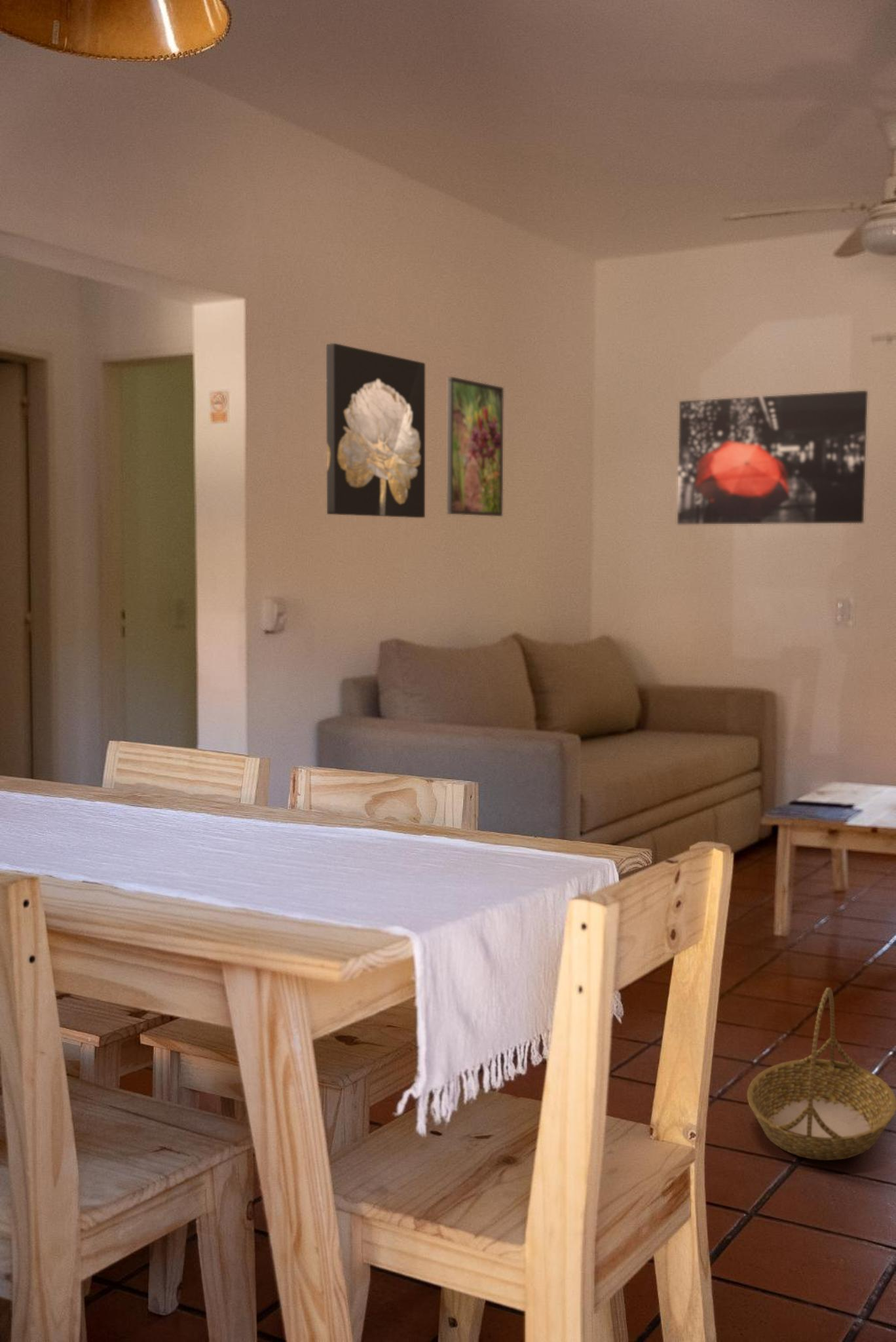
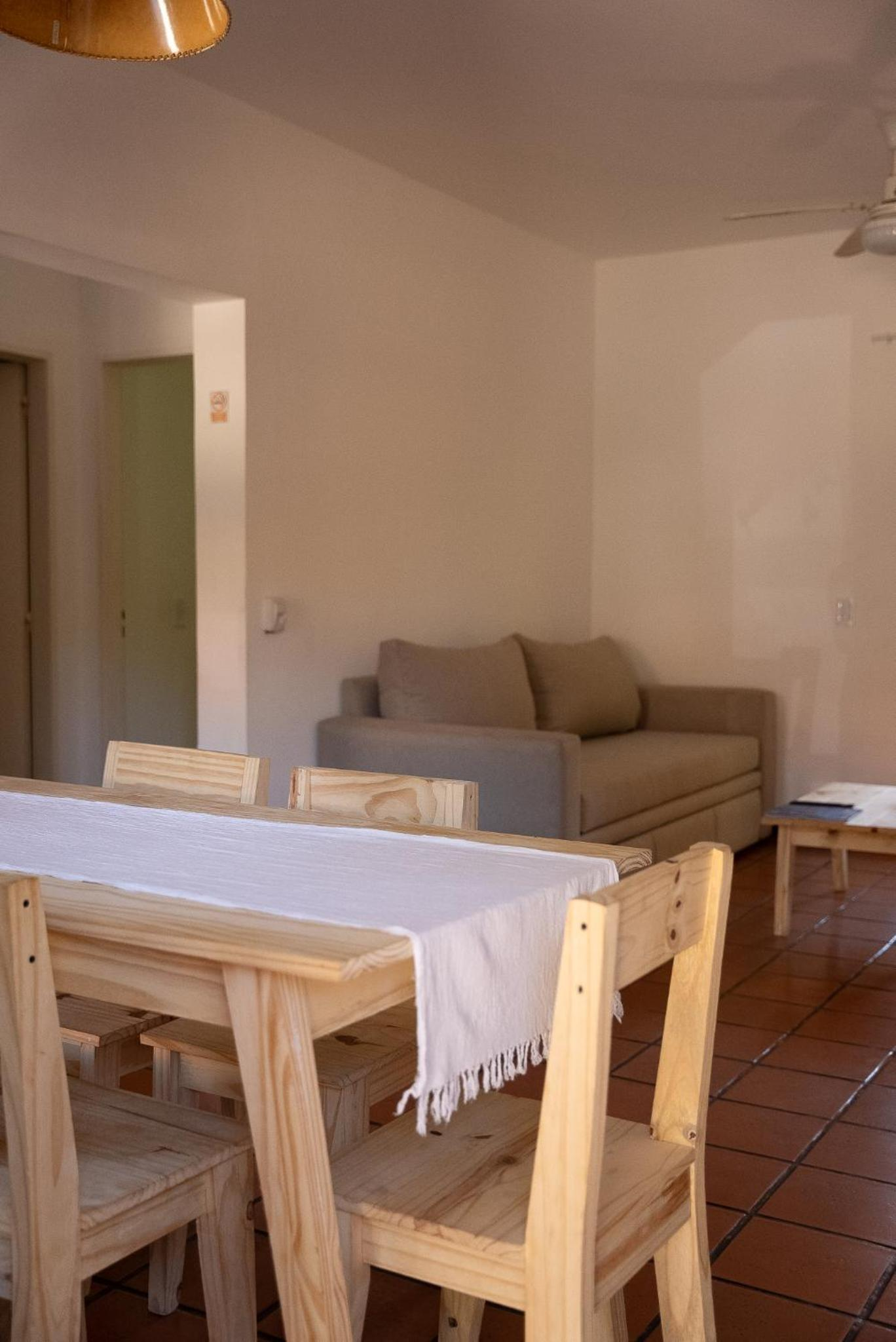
- wall art [677,390,868,525]
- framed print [446,376,504,517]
- basket [747,987,896,1161]
- wall art [325,343,426,518]
